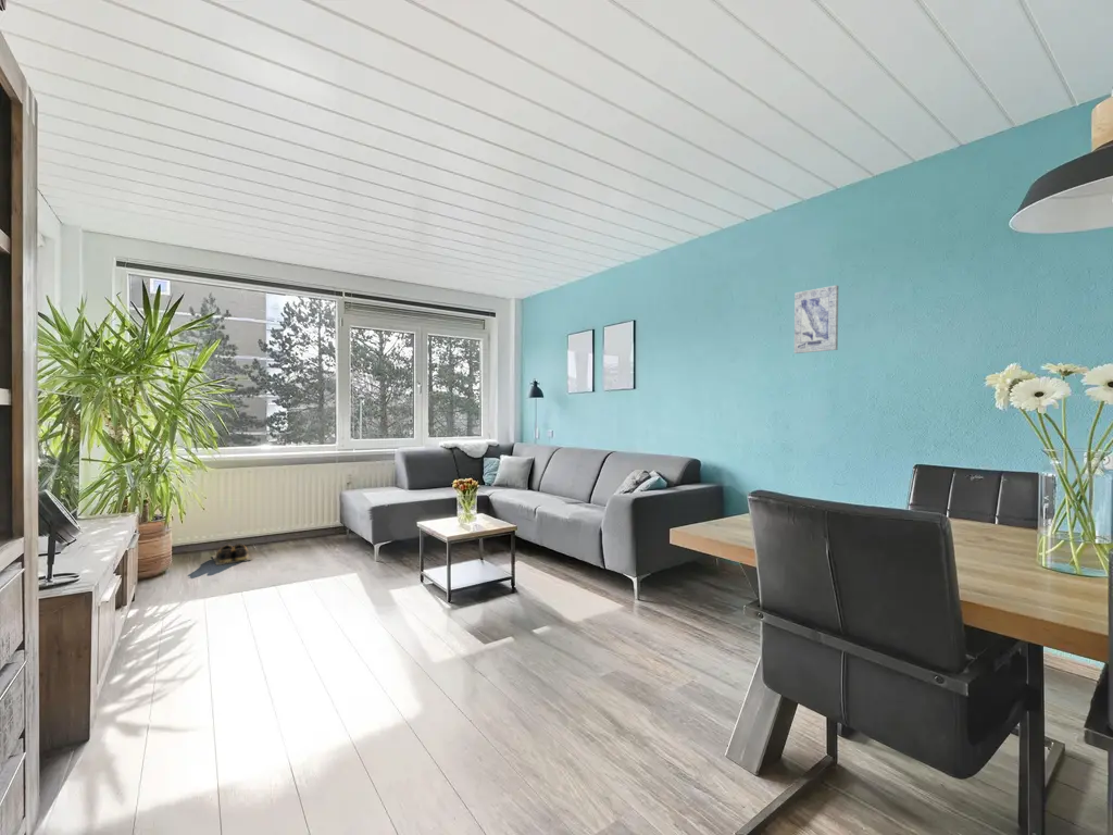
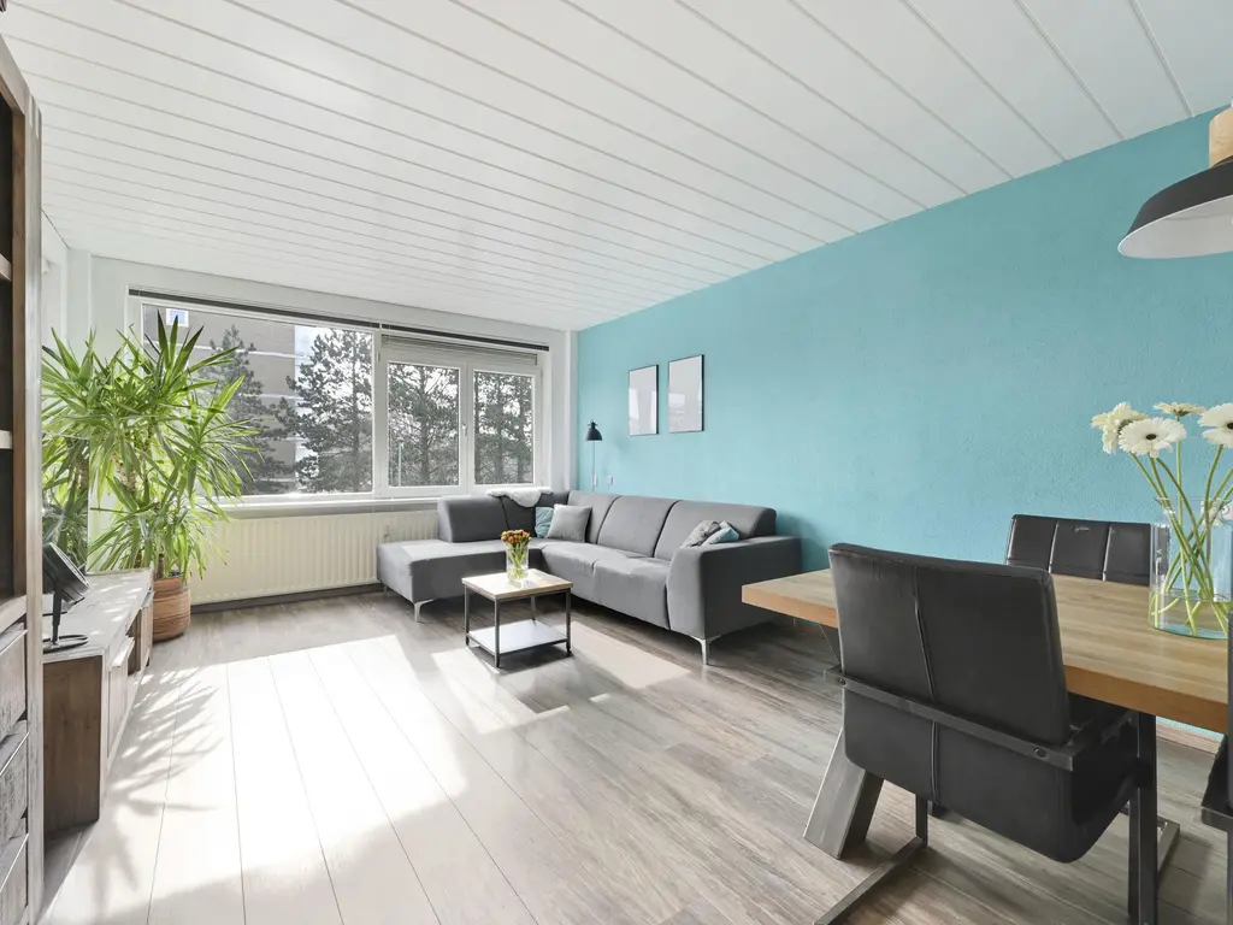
- wall art [793,284,839,354]
- shoes [212,543,253,566]
